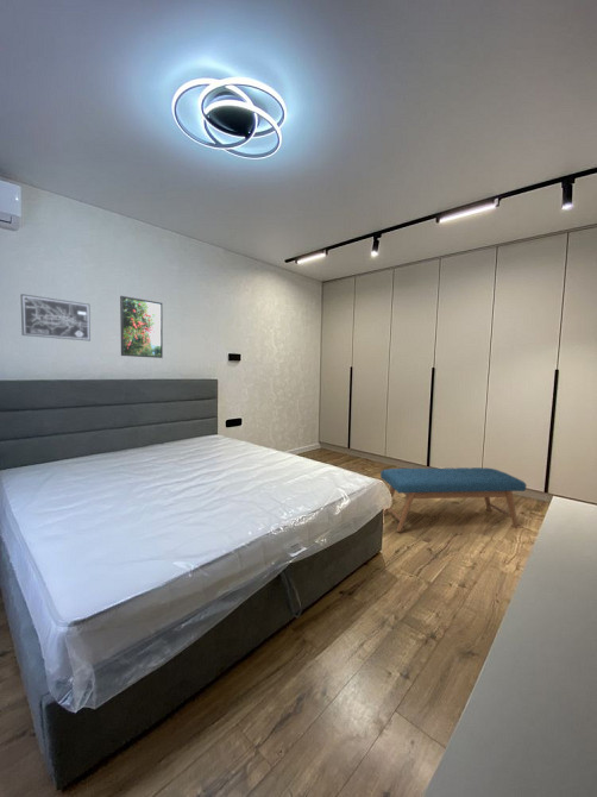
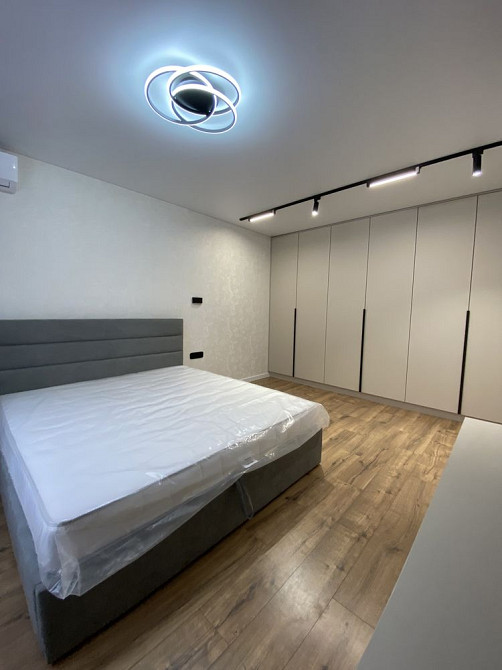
- bench [379,466,527,533]
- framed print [119,295,164,359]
- wall art [19,293,92,341]
